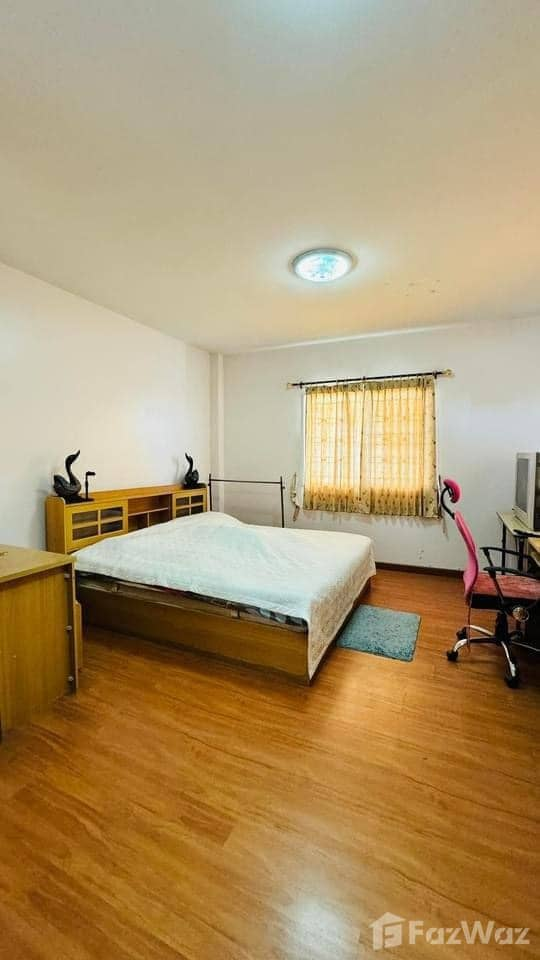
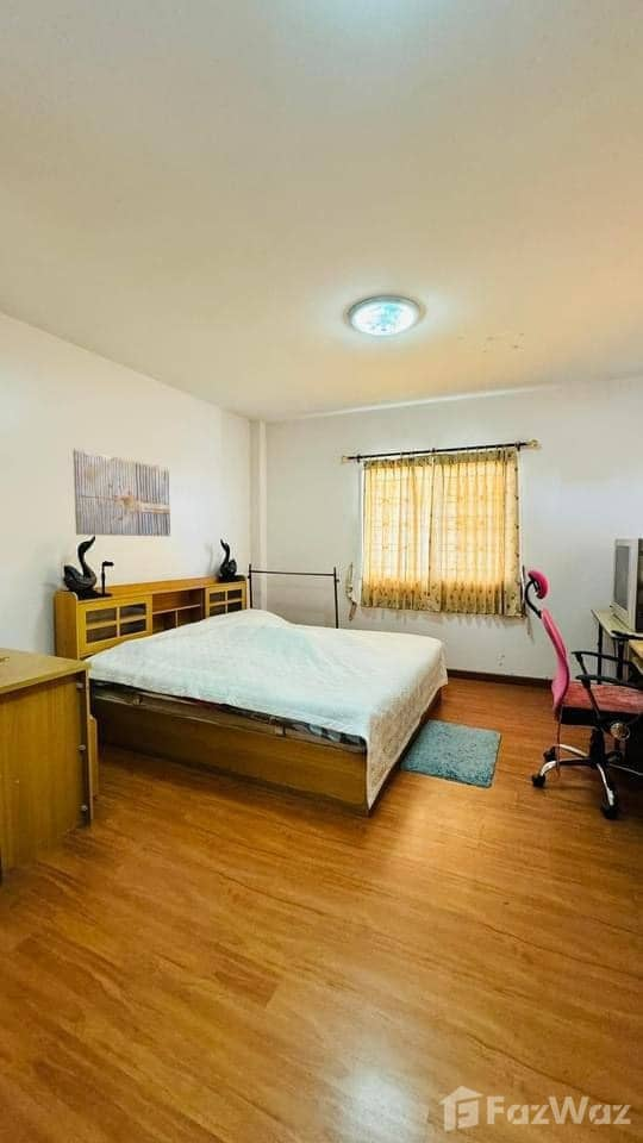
+ wall art [71,448,171,537]
